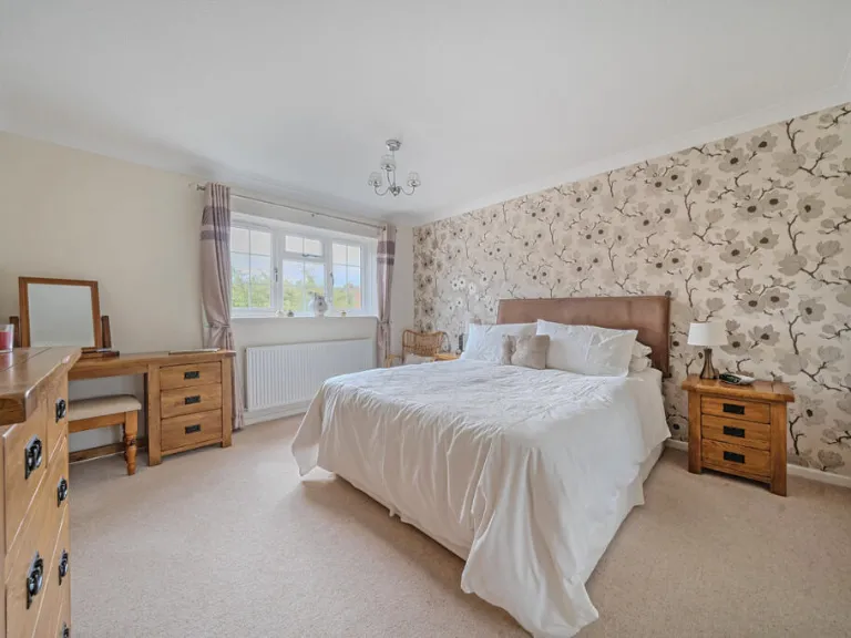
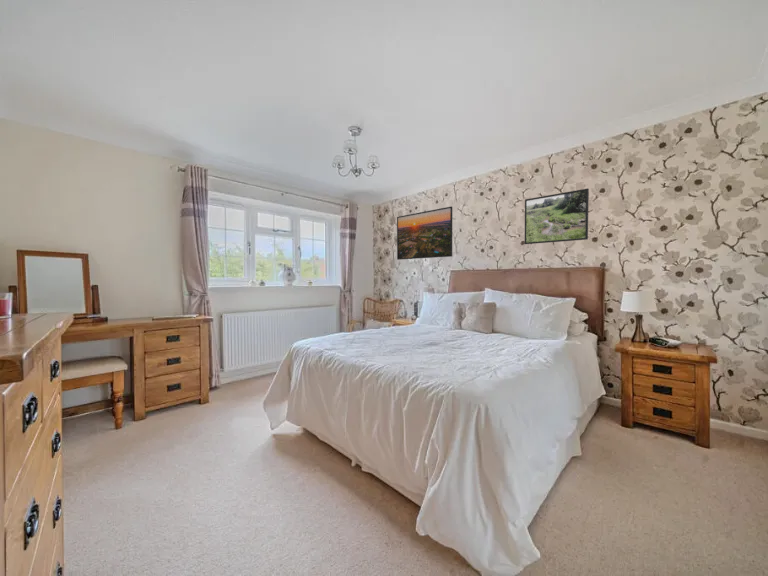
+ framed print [396,206,453,261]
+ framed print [524,187,590,245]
